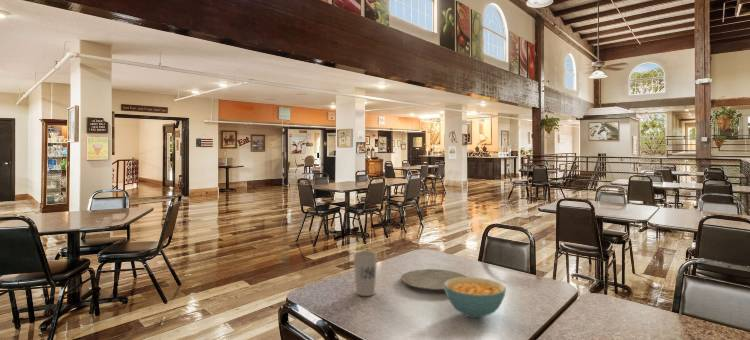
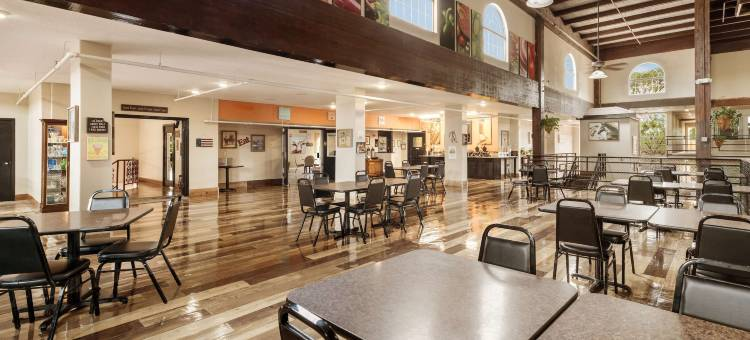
- cereal bowl [444,276,507,319]
- plate [400,268,467,291]
- cup [353,251,378,297]
